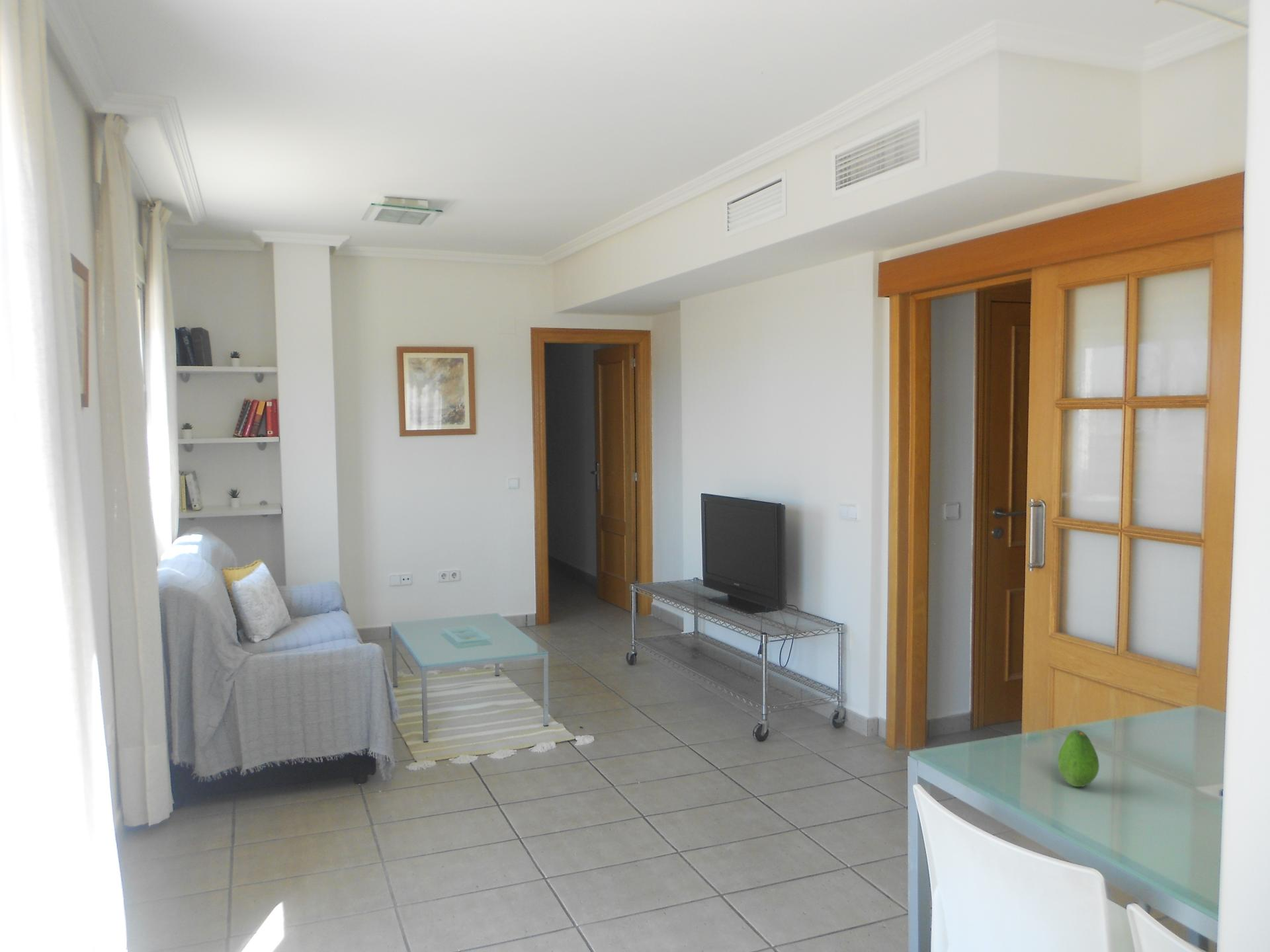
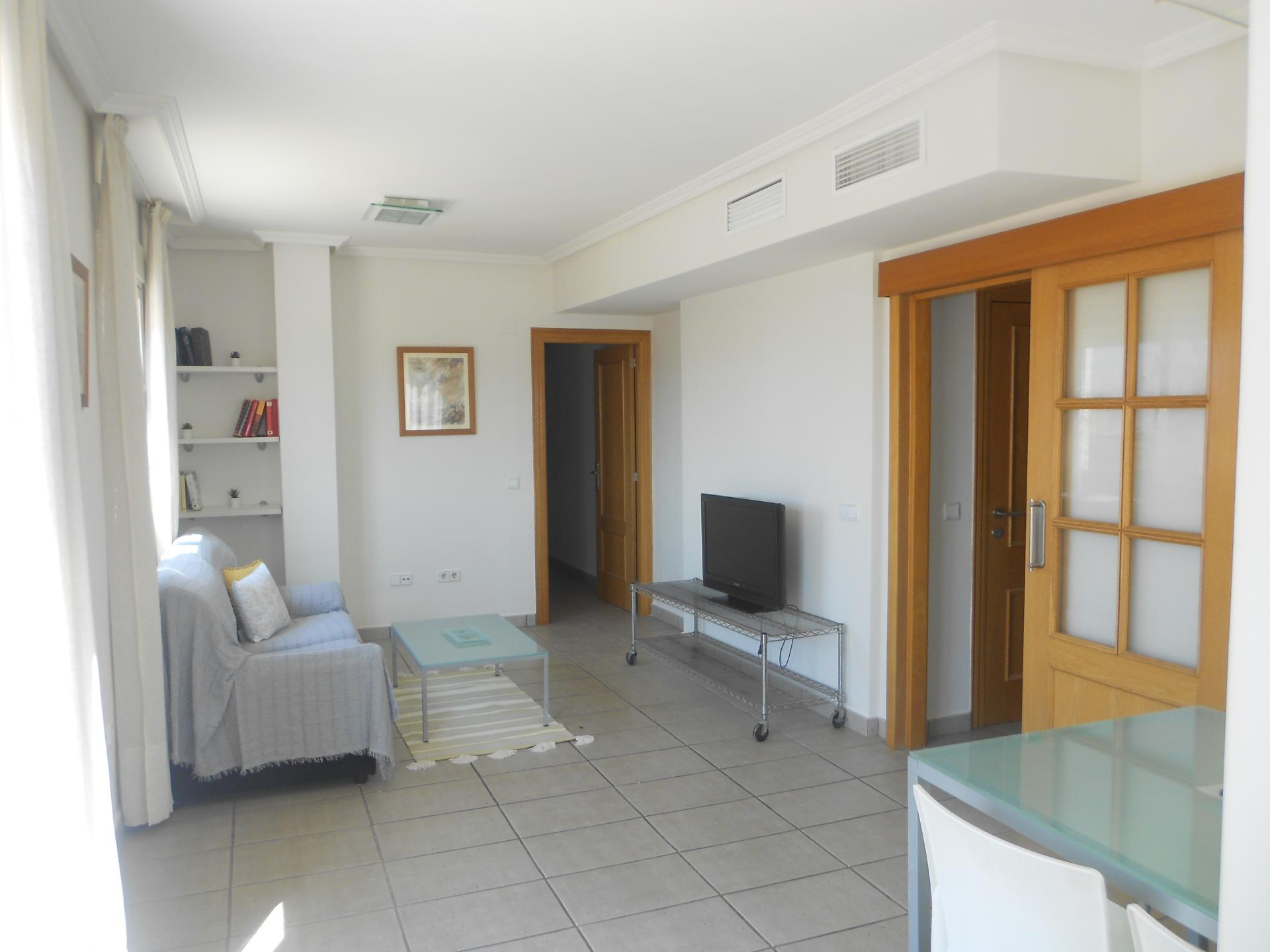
- fruit [1057,729,1100,787]
